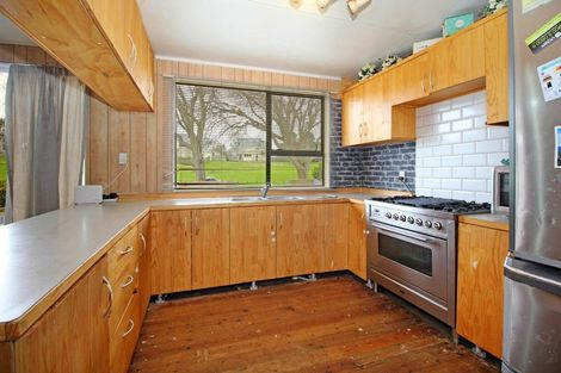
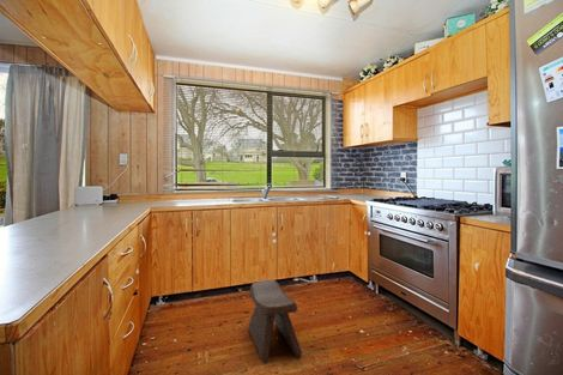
+ stool [247,279,303,364]
